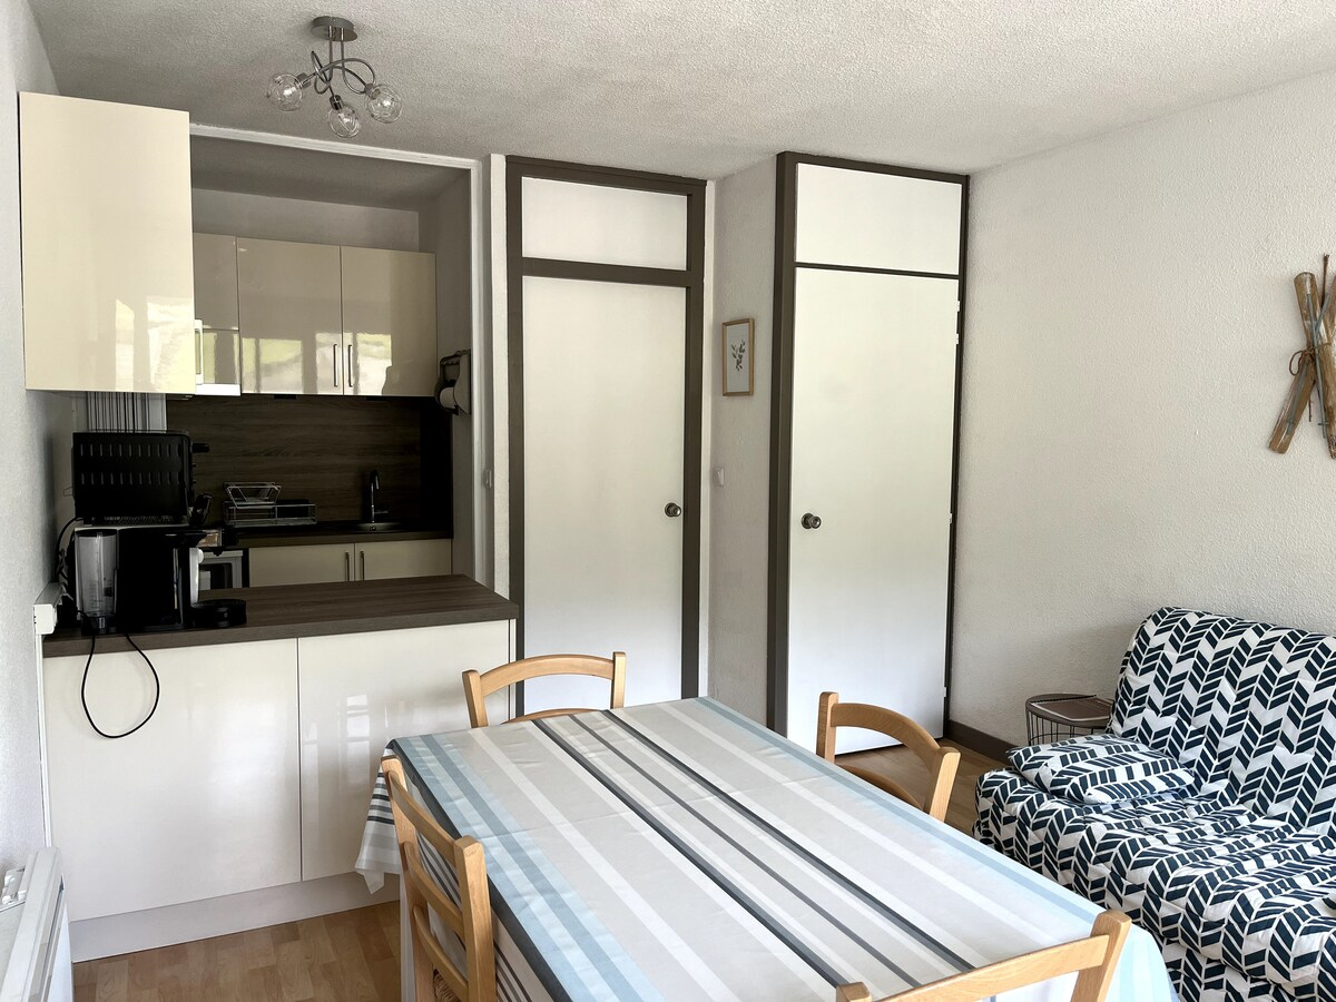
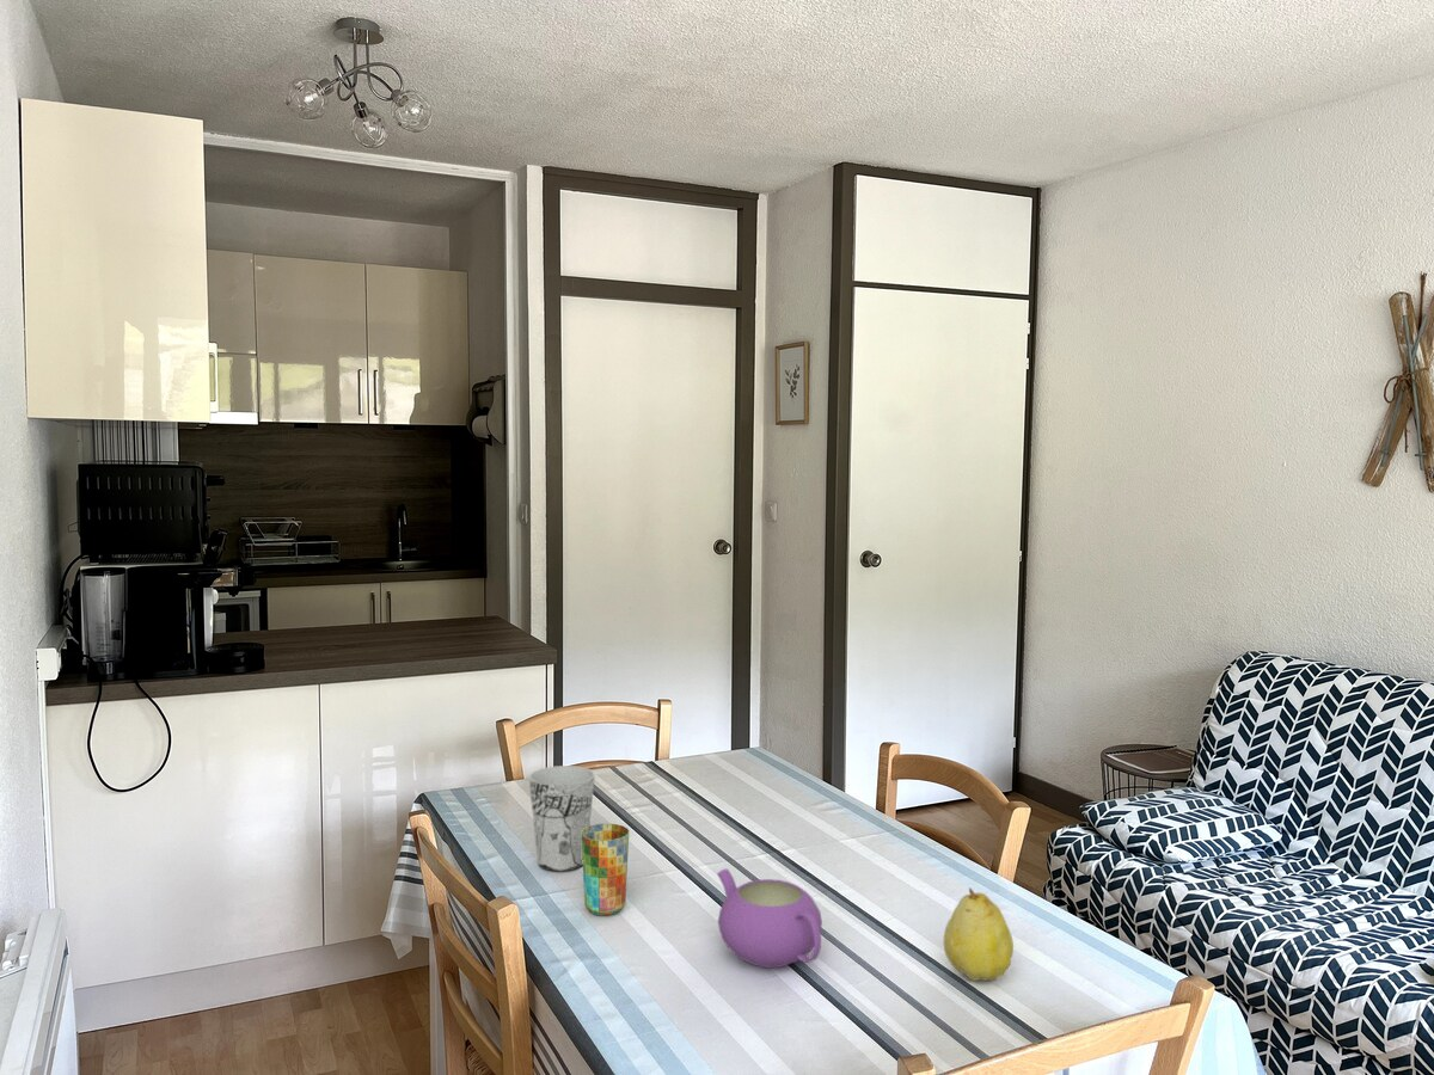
+ cup [528,764,596,872]
+ cup [581,823,630,916]
+ fruit [942,886,1015,982]
+ teapot [717,868,823,969]
